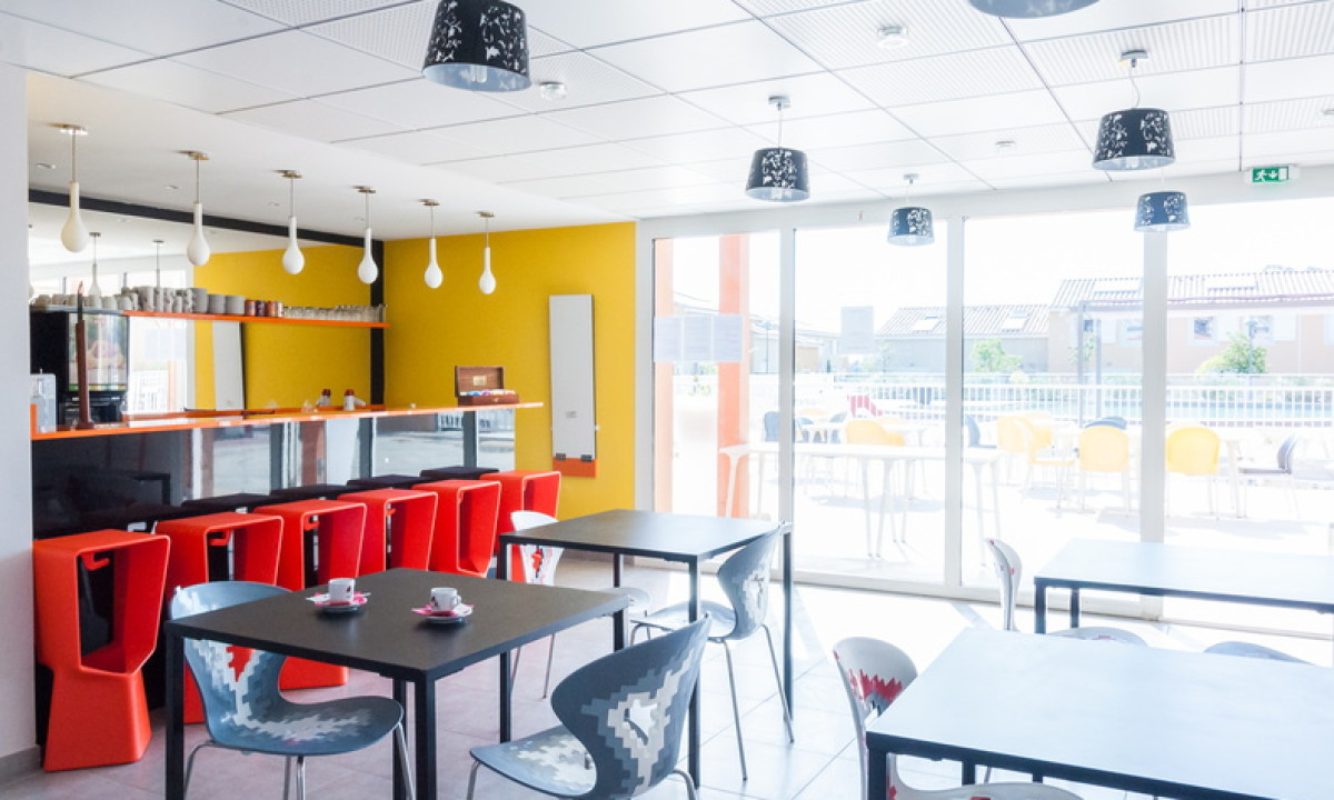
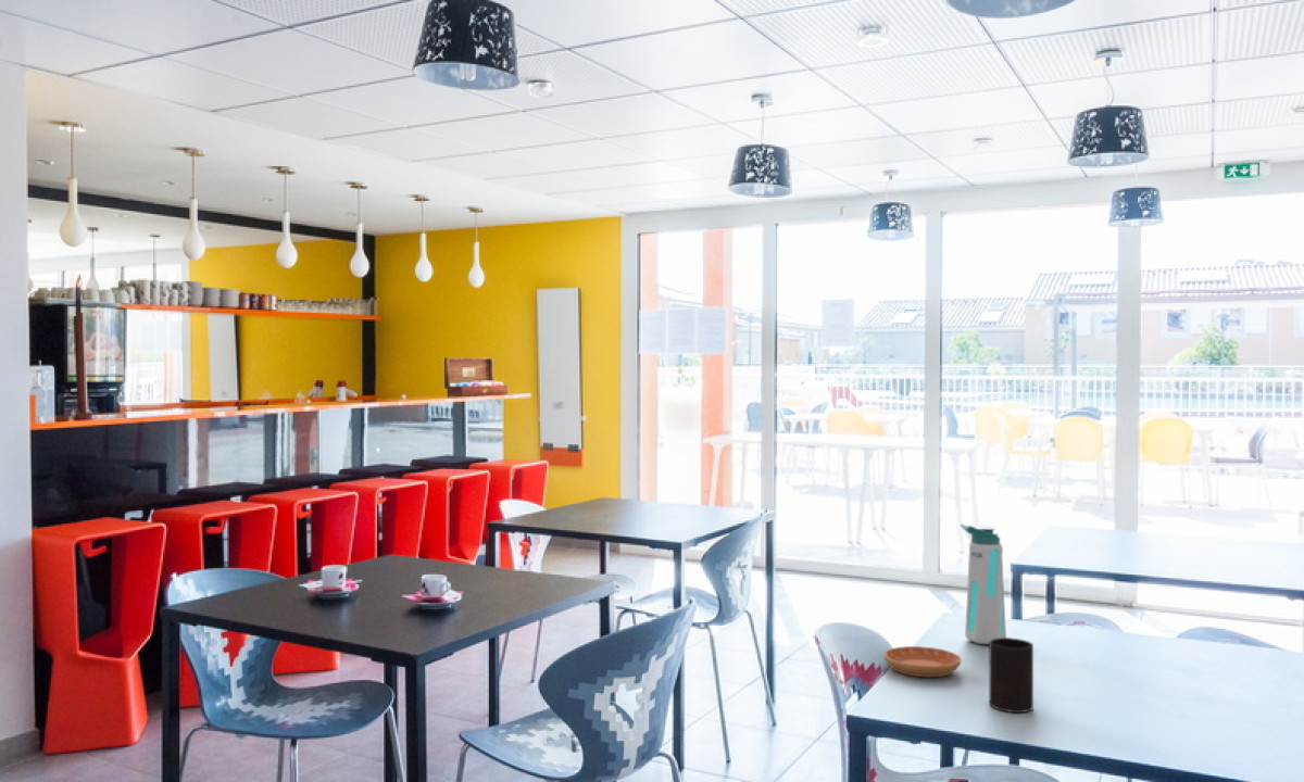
+ water bottle [960,522,1007,645]
+ saucer [882,645,962,678]
+ cup [988,636,1035,714]
